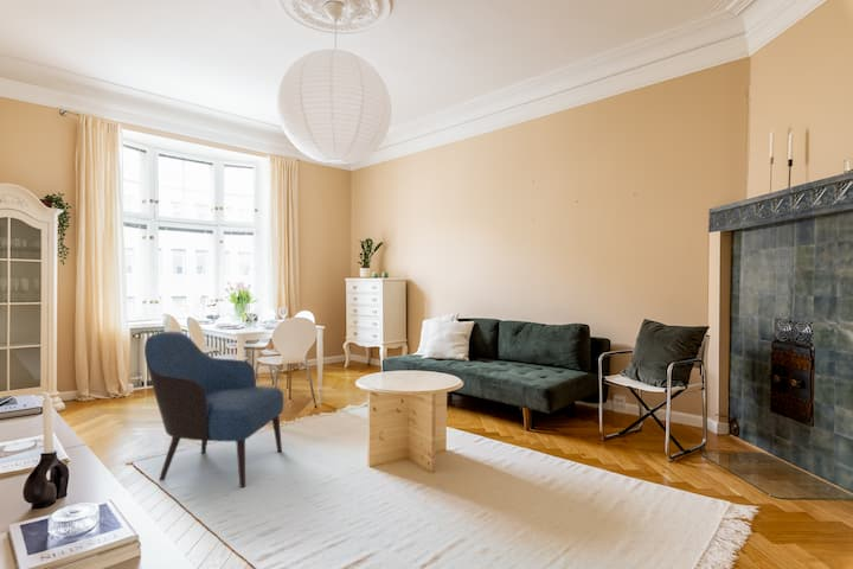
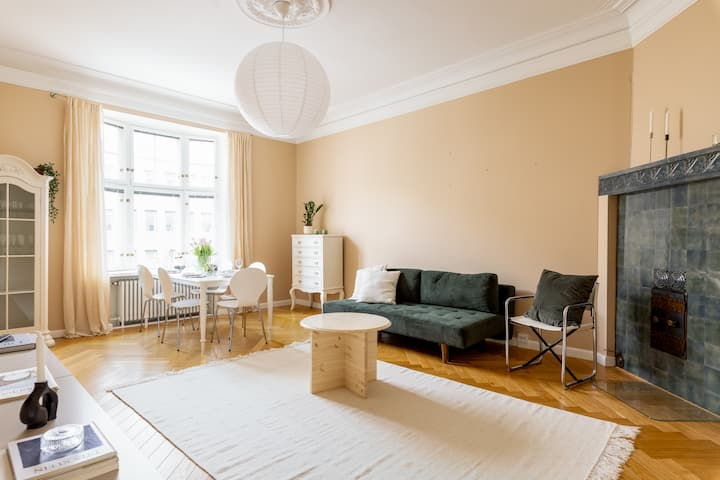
- armchair [143,330,284,488]
